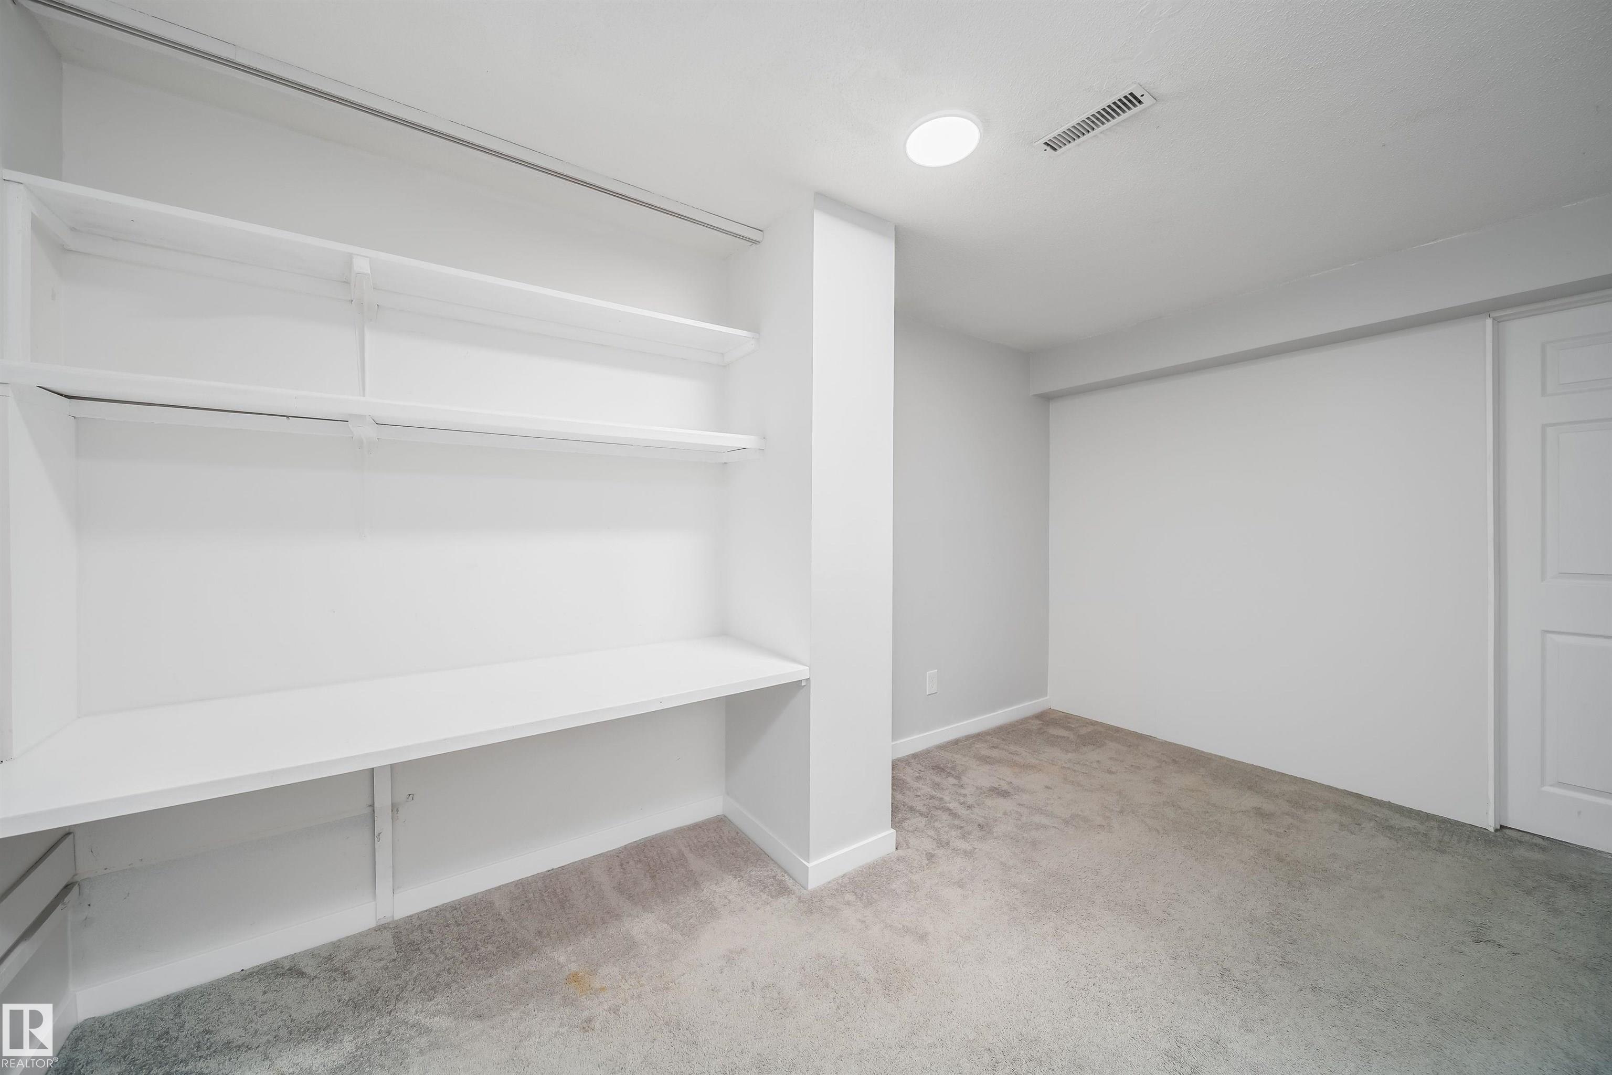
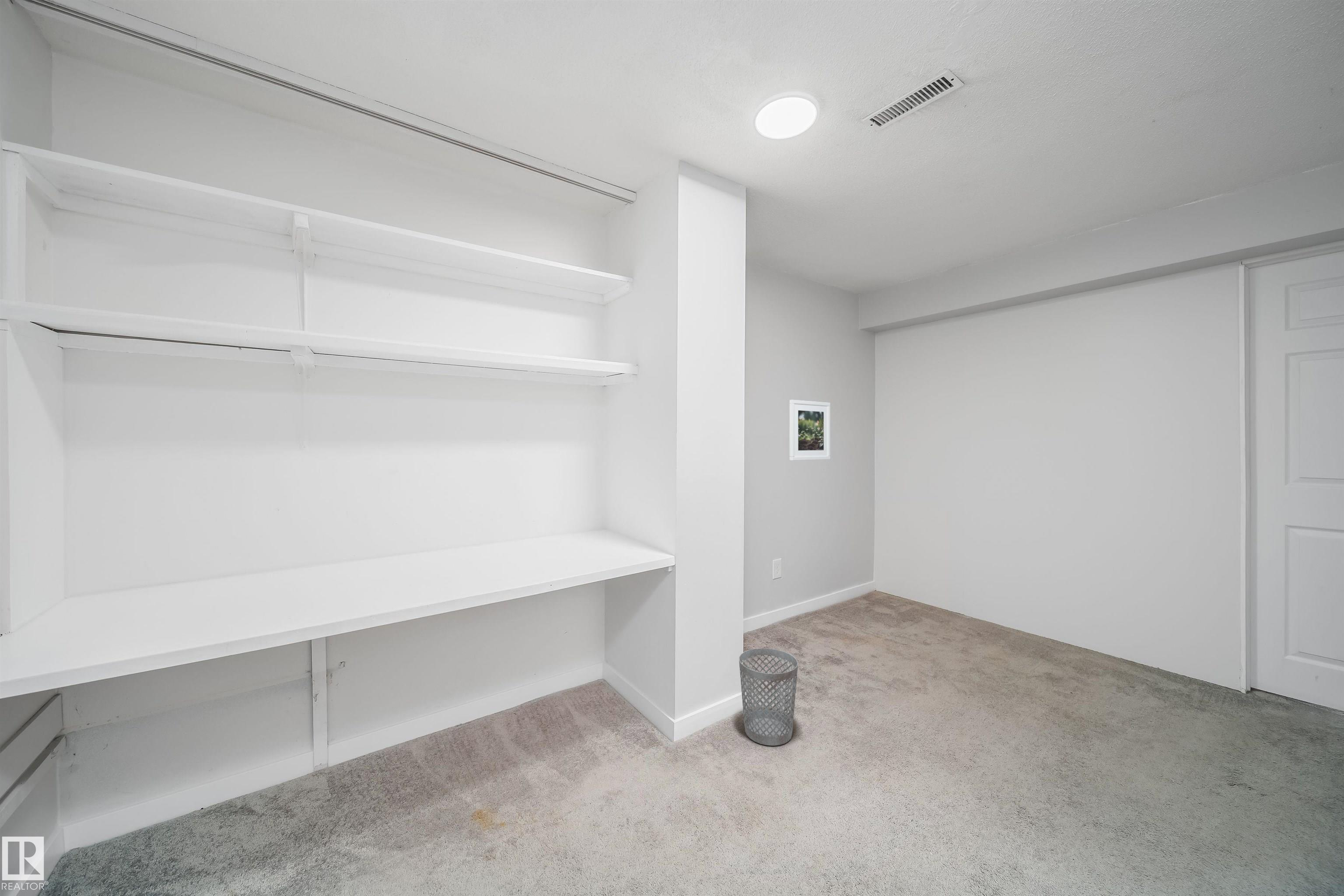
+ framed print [789,399,831,461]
+ wastebasket [739,648,798,746]
